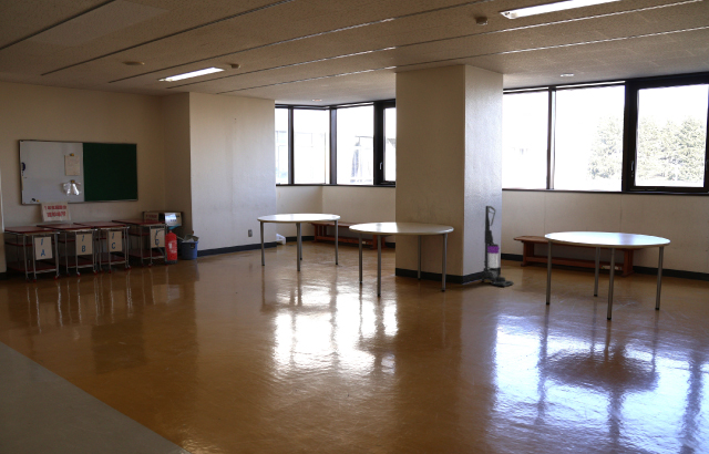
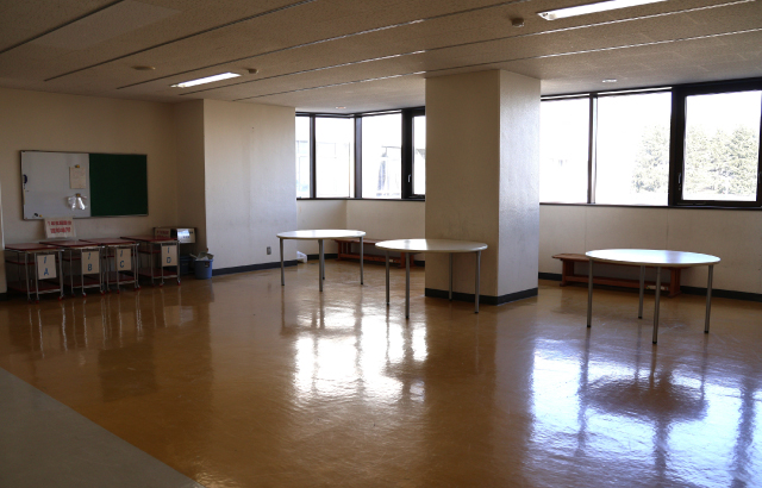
- vacuum cleaner [481,205,515,288]
- fire extinguisher [154,223,182,265]
